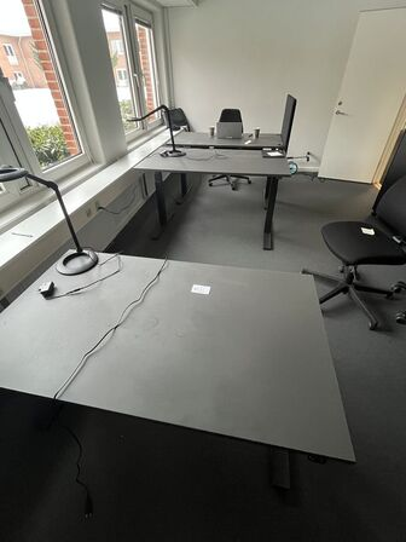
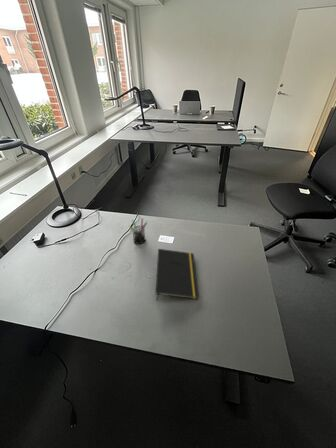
+ pen holder [128,217,148,245]
+ notepad [155,248,200,302]
